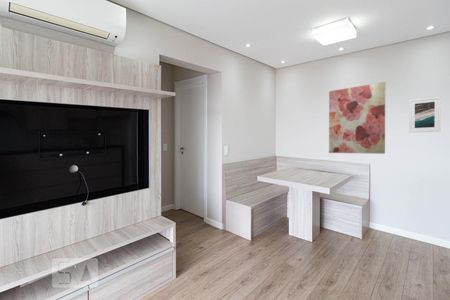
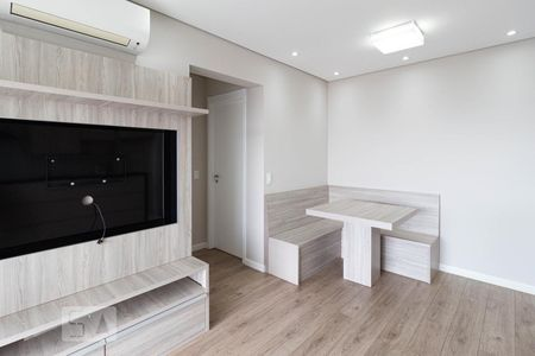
- wall art [328,81,387,155]
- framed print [408,96,442,133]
